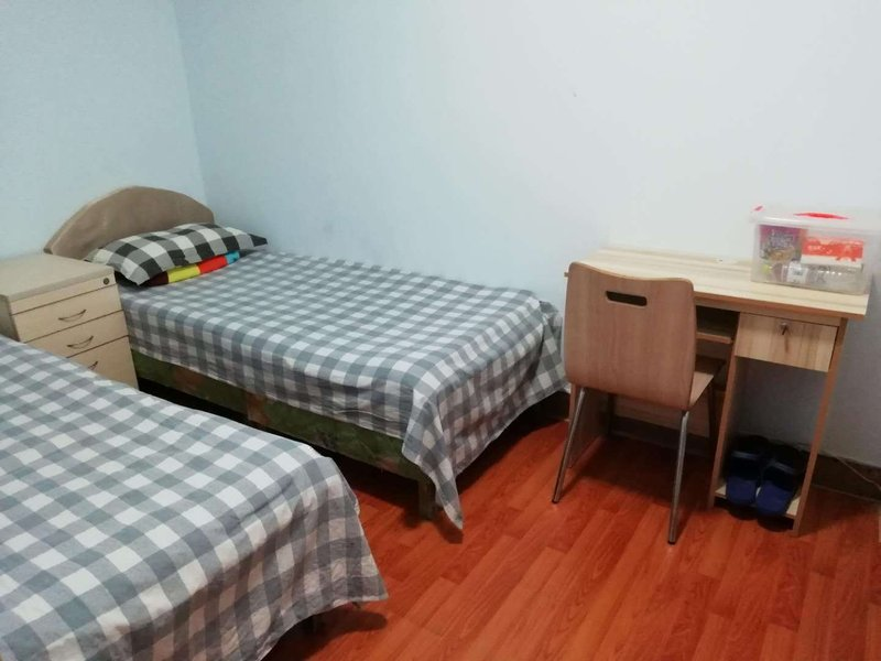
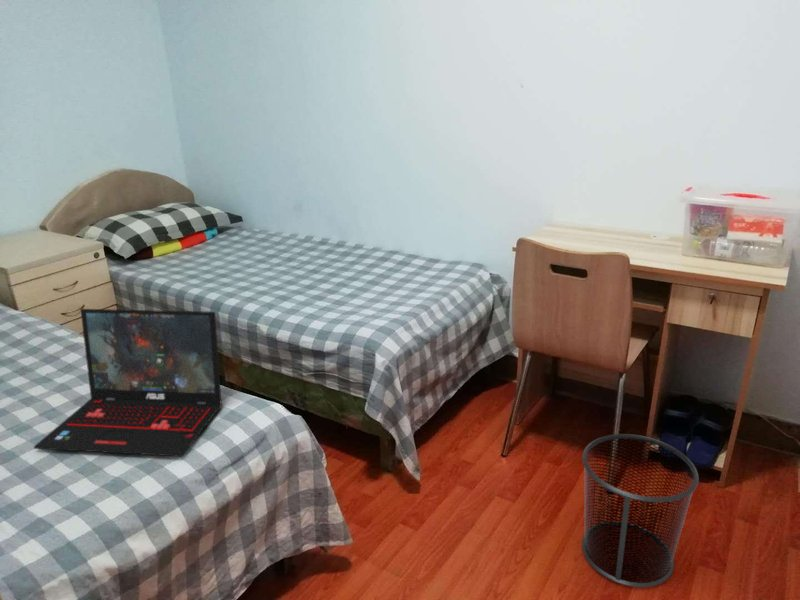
+ waste bin [581,433,700,588]
+ laptop [33,308,223,458]
